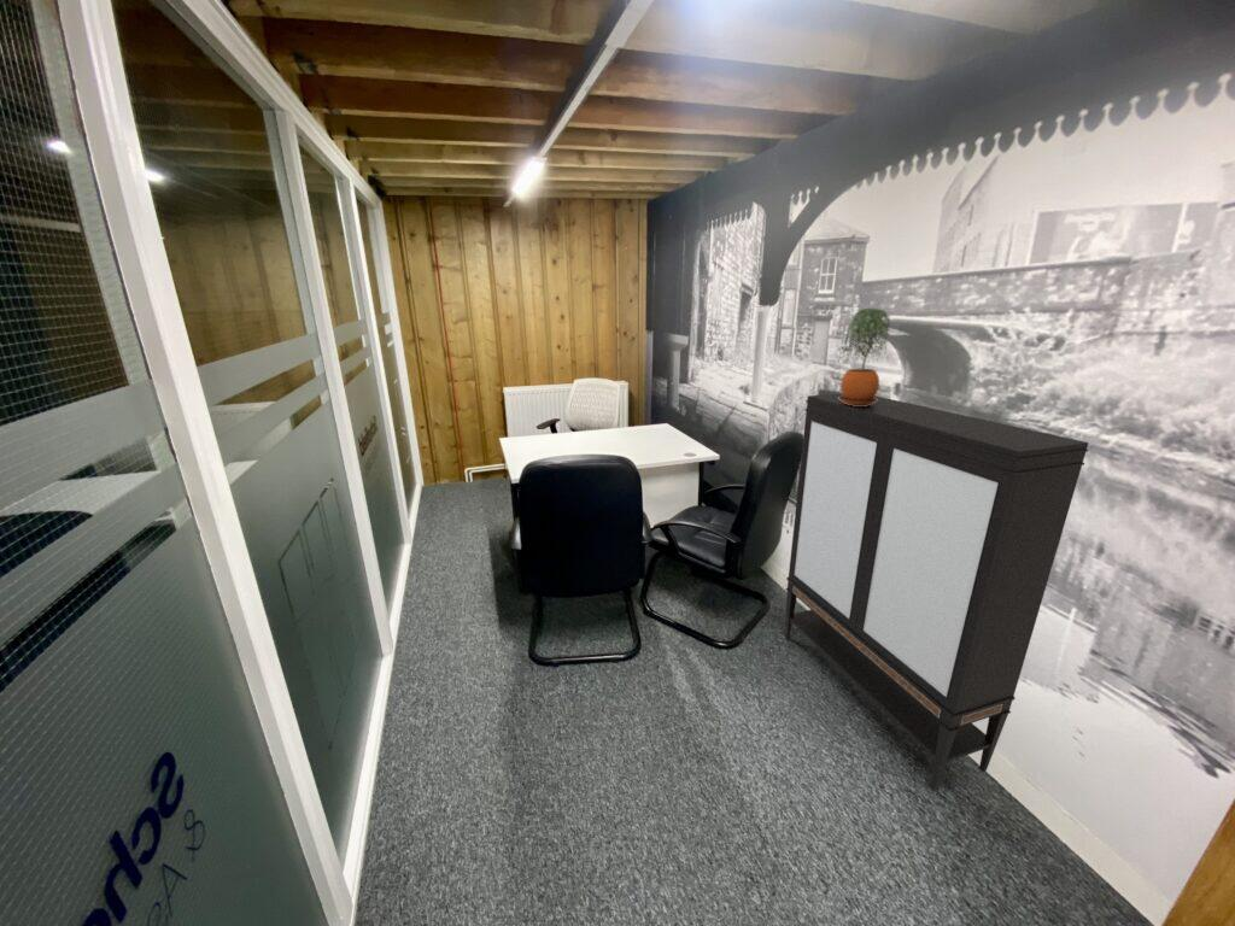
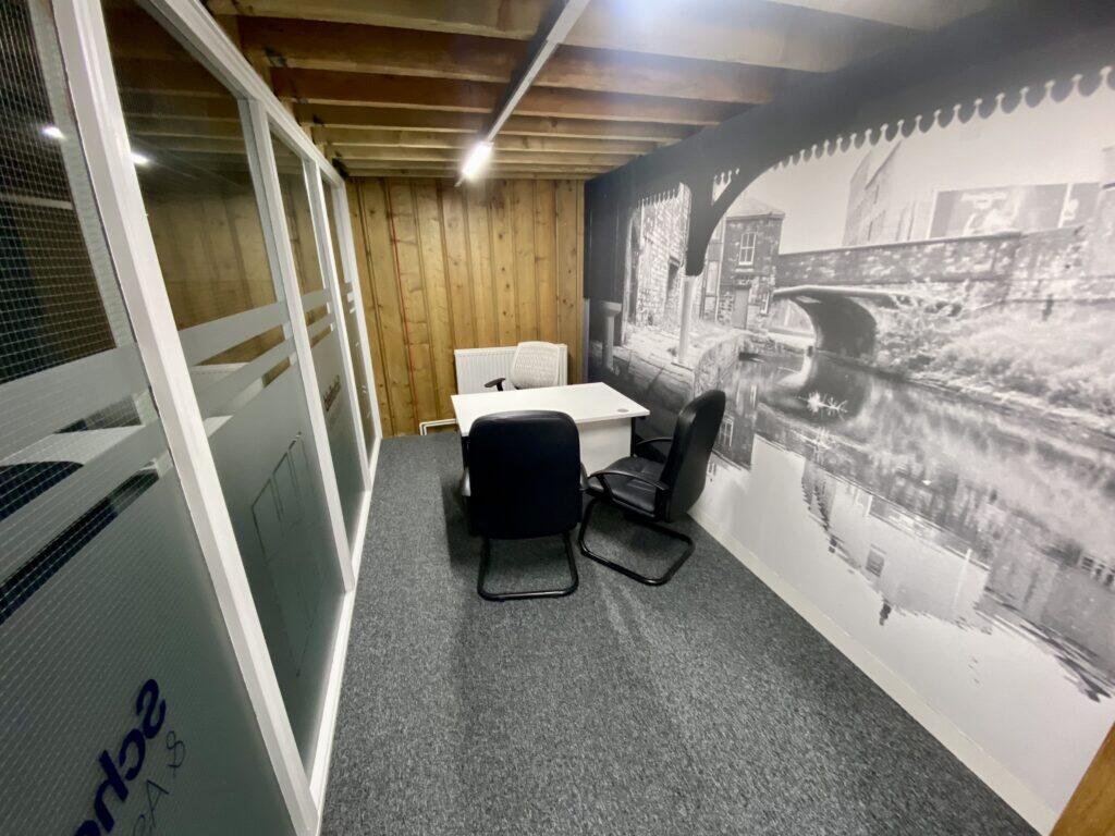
- potted plant [837,307,891,406]
- storage cabinet [784,392,1089,791]
